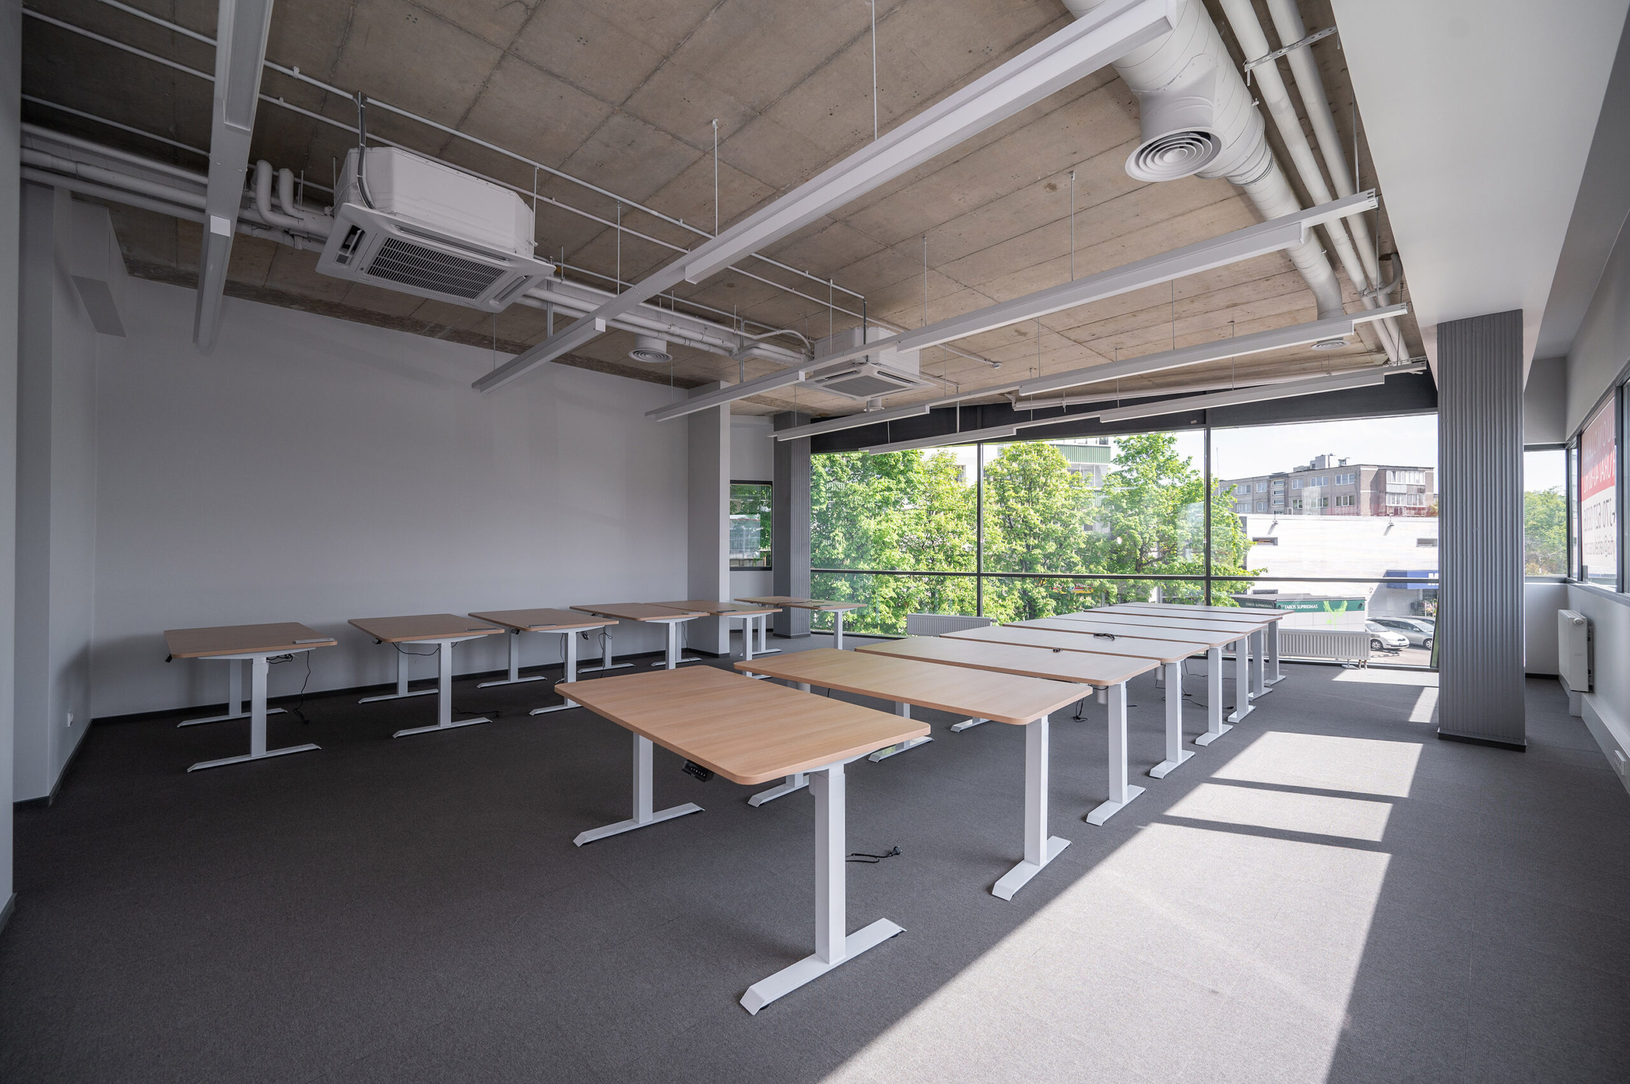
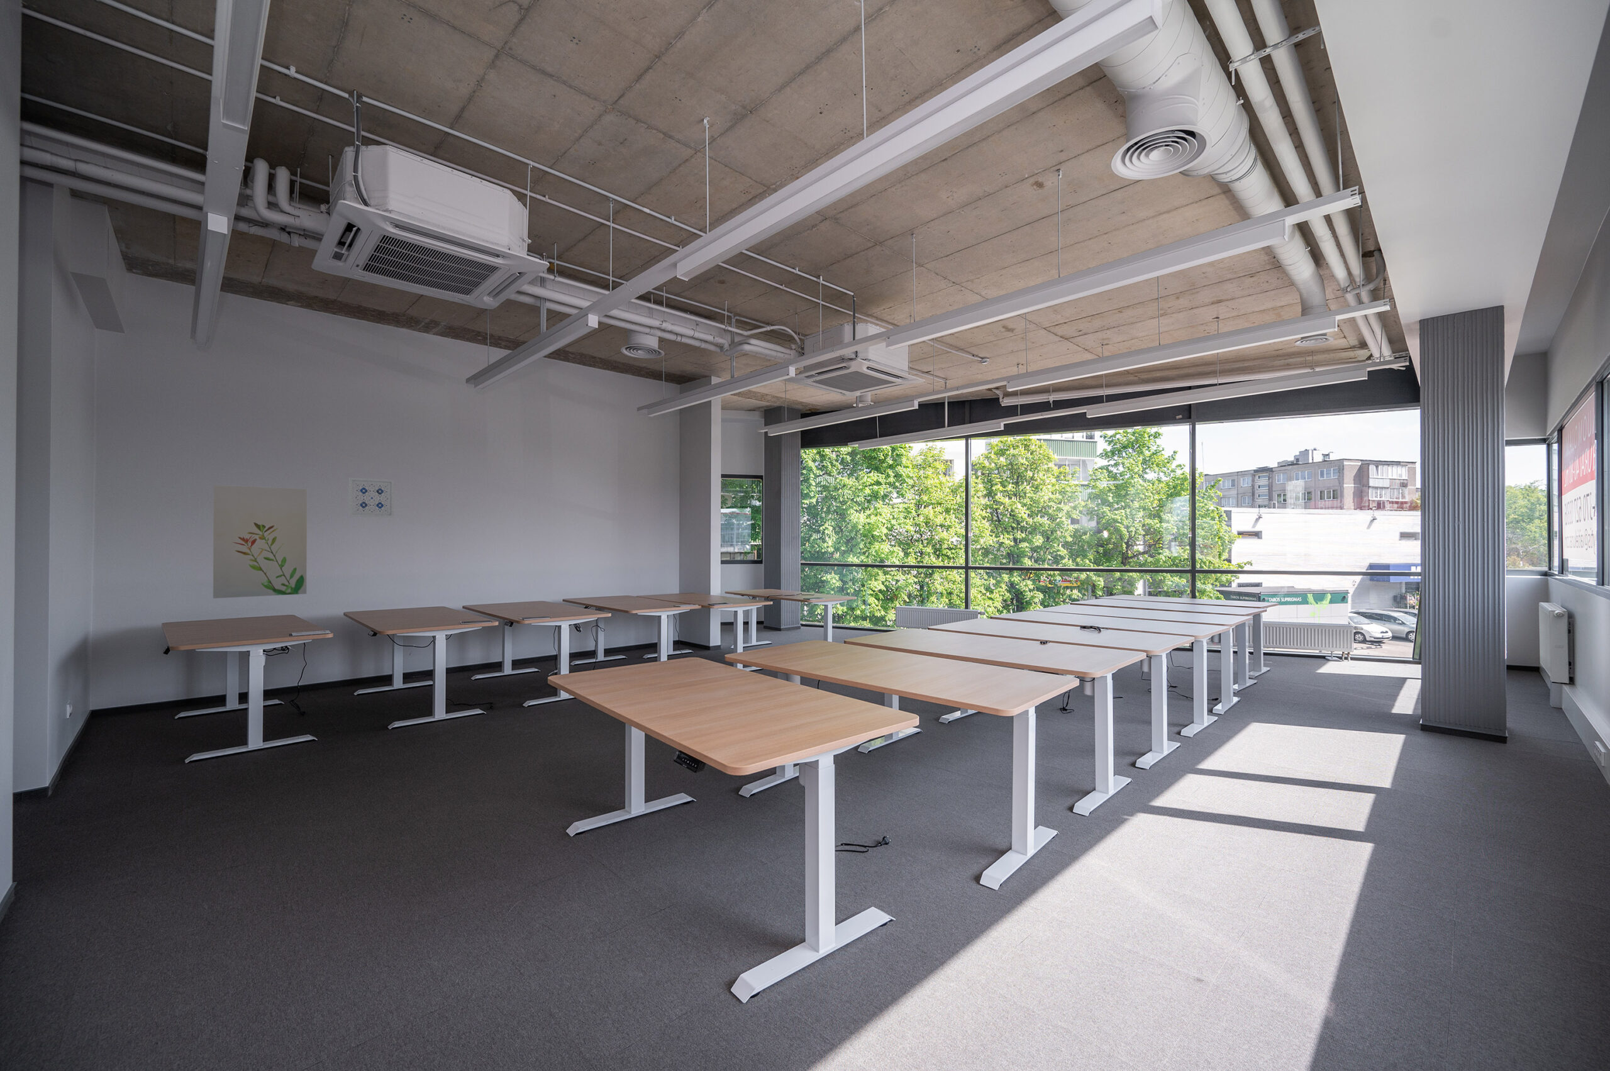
+ wall art [348,477,394,519]
+ wall art [213,484,307,599]
